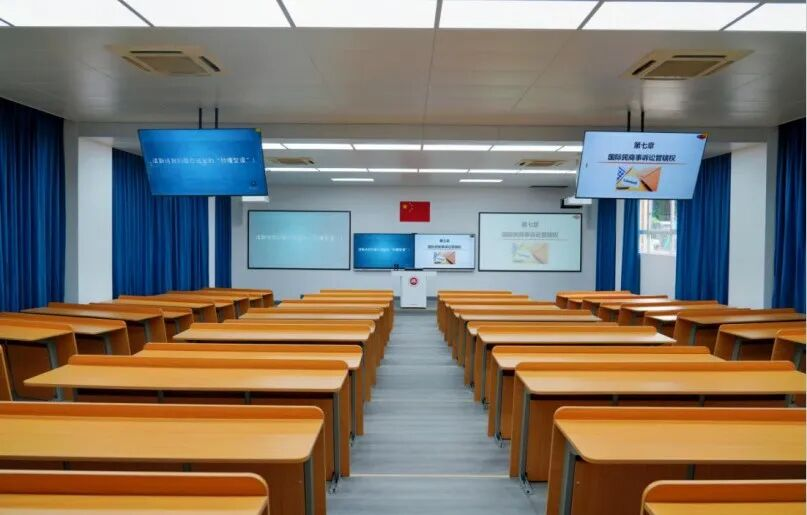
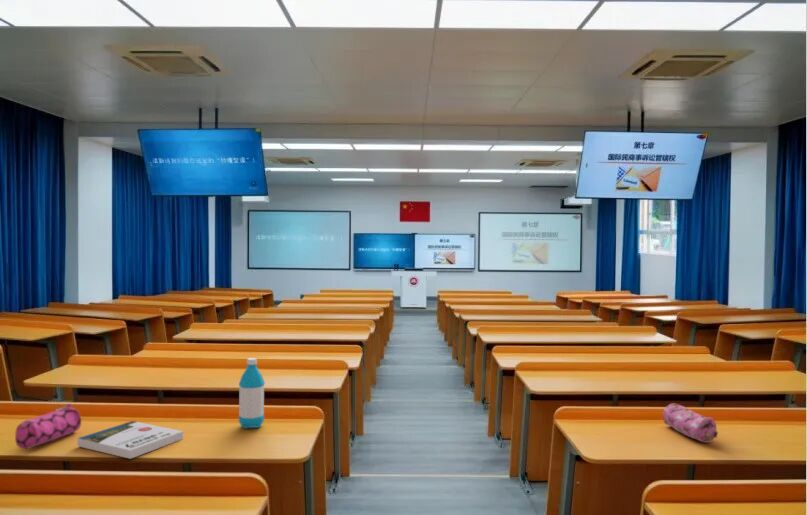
+ pencil case [14,403,82,450]
+ water bottle [238,357,266,430]
+ pencil case [662,402,719,443]
+ book [76,420,184,460]
